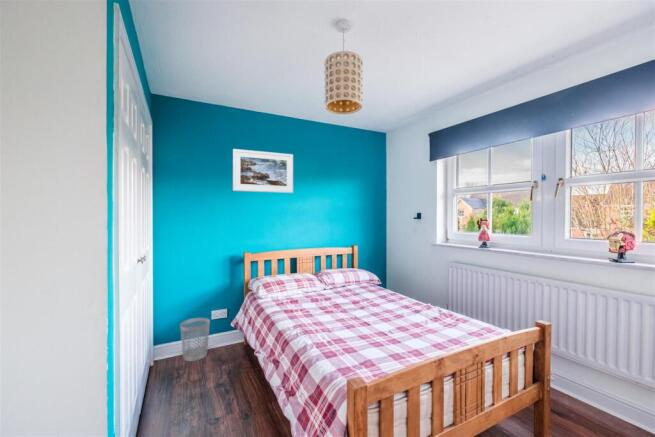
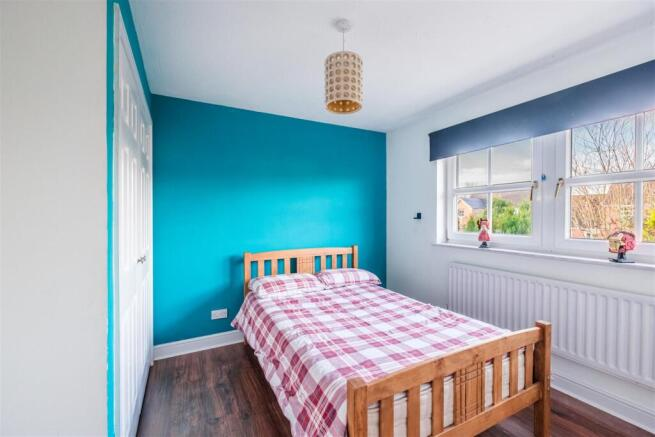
- wastebasket [179,317,211,362]
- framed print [232,148,294,194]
